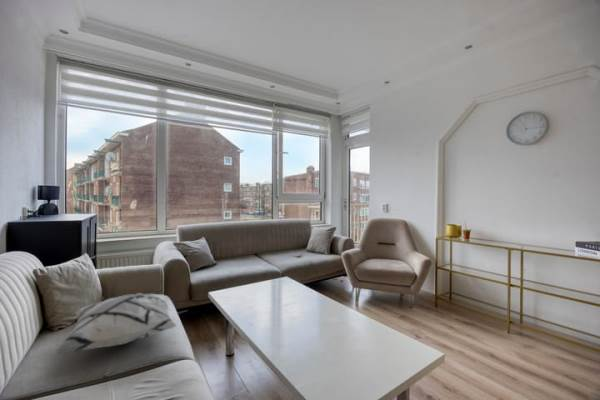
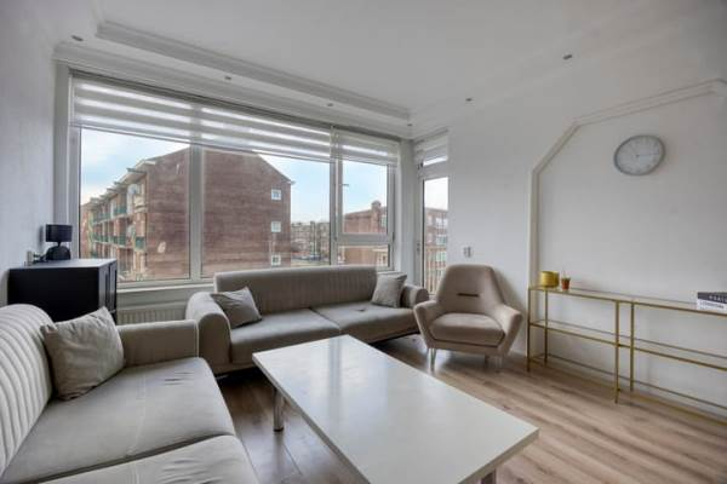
- decorative pillow [52,292,178,355]
